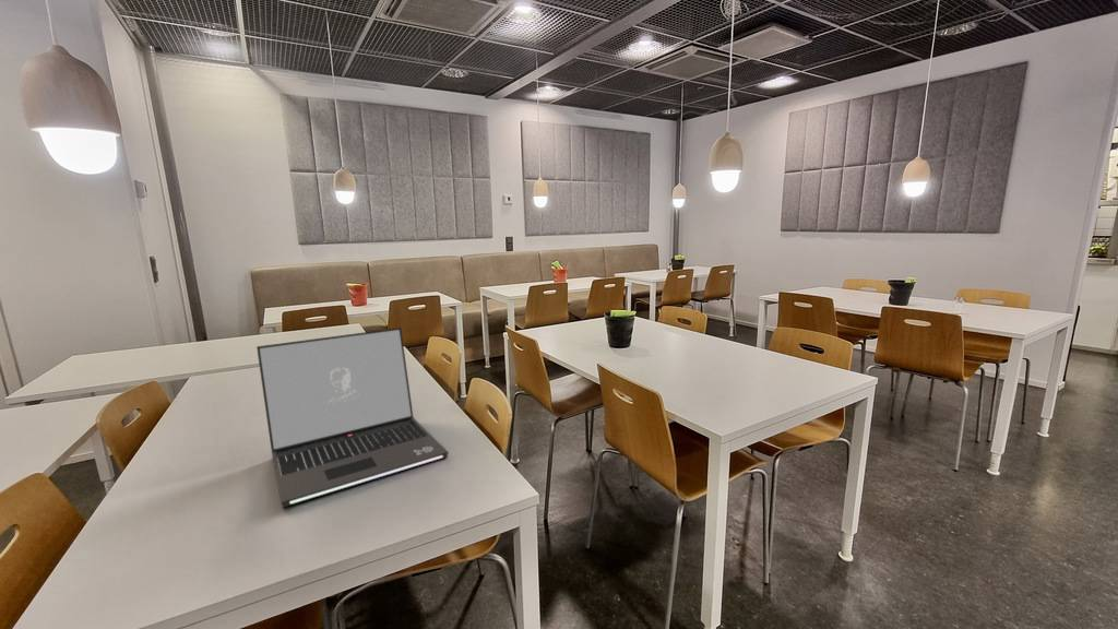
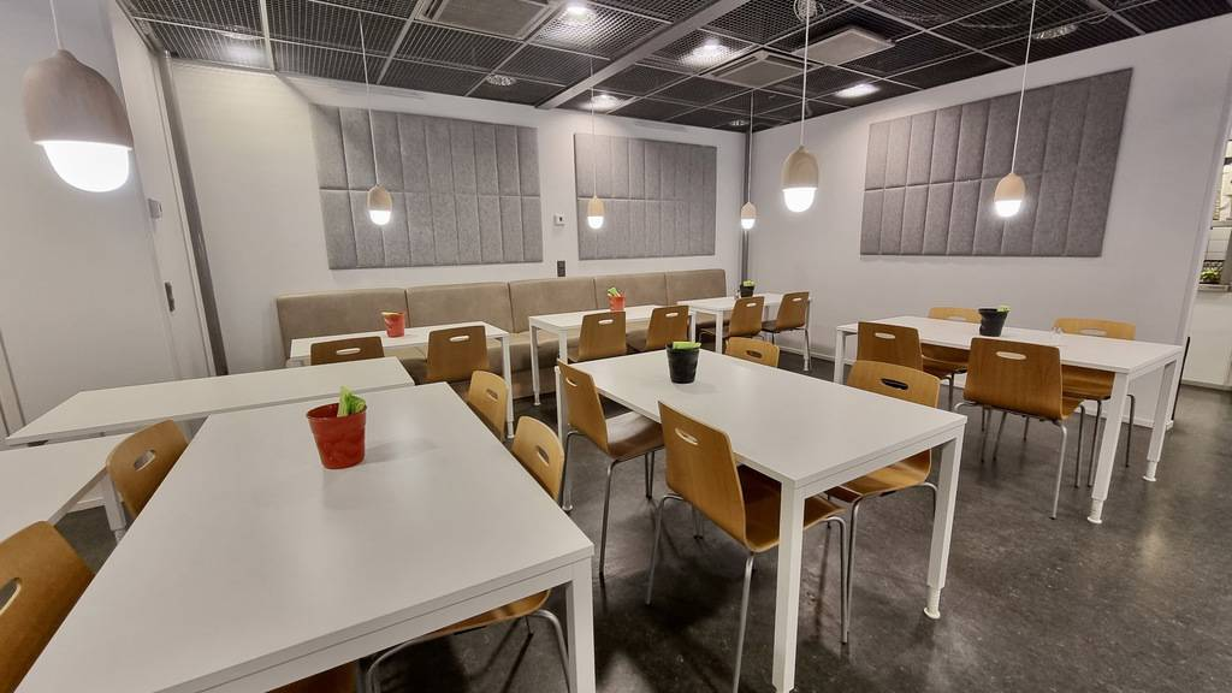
- laptop [255,327,450,509]
